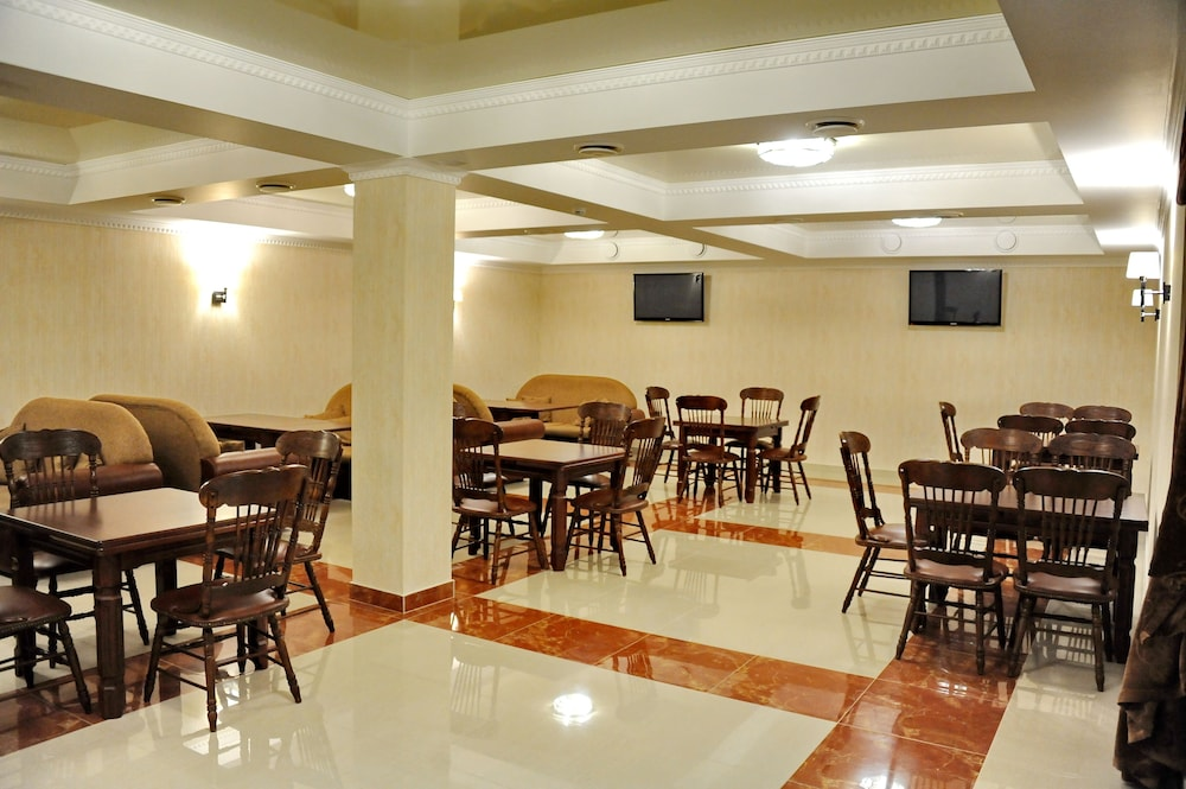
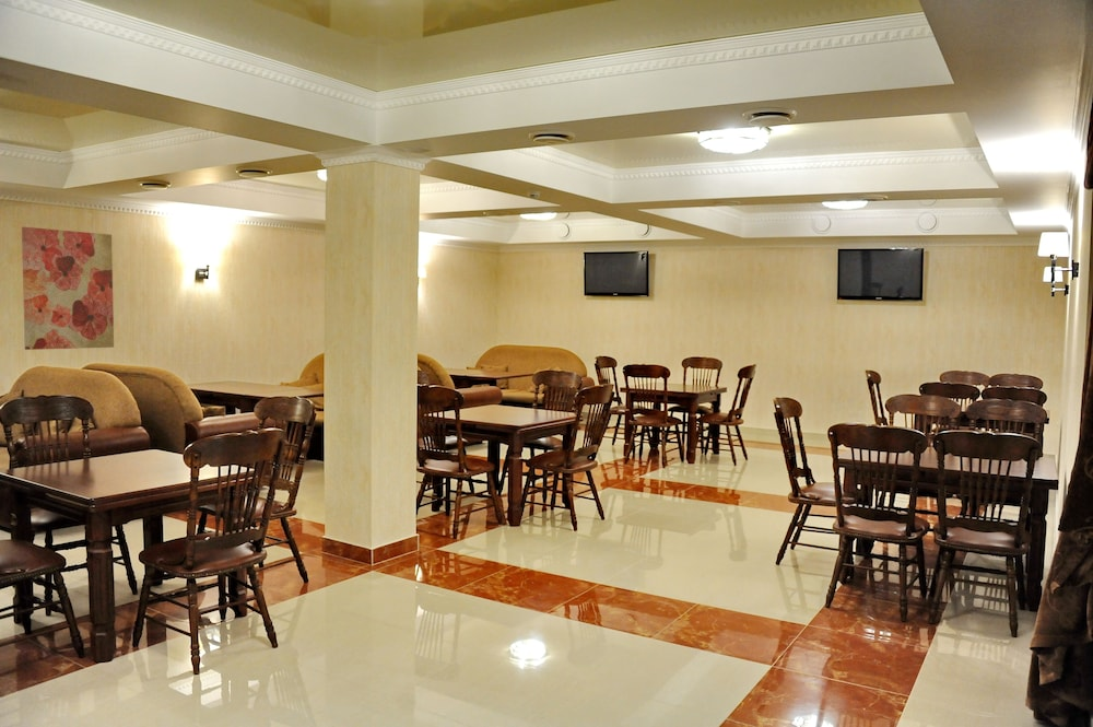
+ wall art [21,226,115,351]
